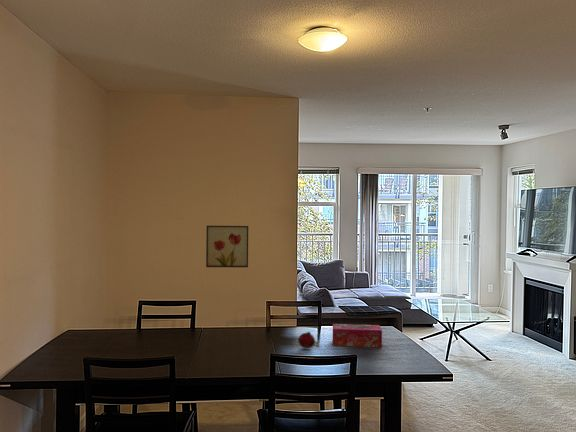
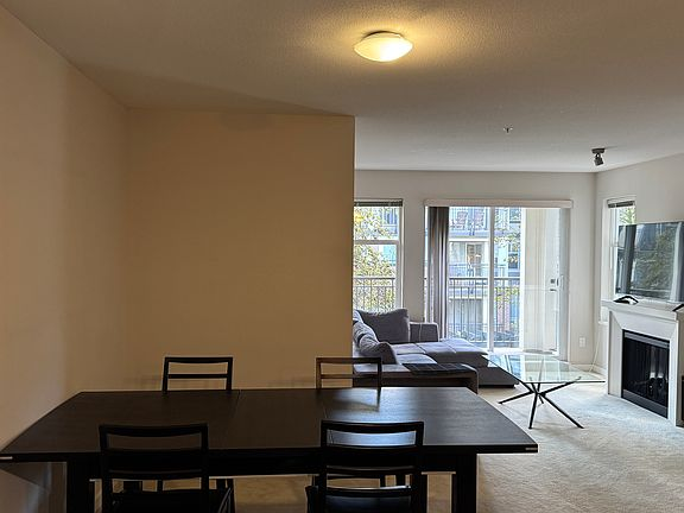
- fruit [297,331,316,349]
- tissue box [332,323,383,348]
- wall art [205,225,249,268]
